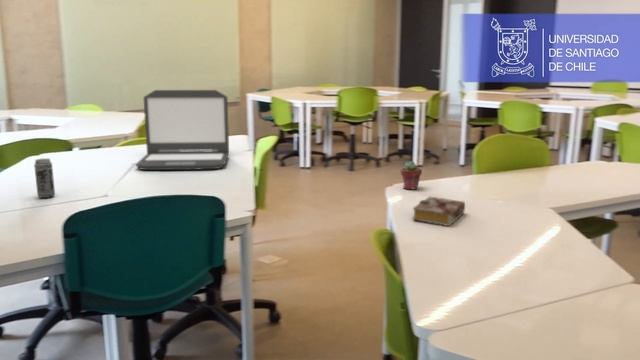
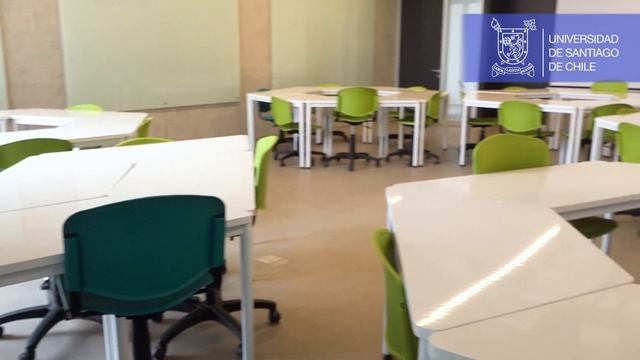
- potted succulent [400,160,423,191]
- laptop [134,89,230,171]
- beverage can [33,158,56,199]
- book [411,196,466,227]
